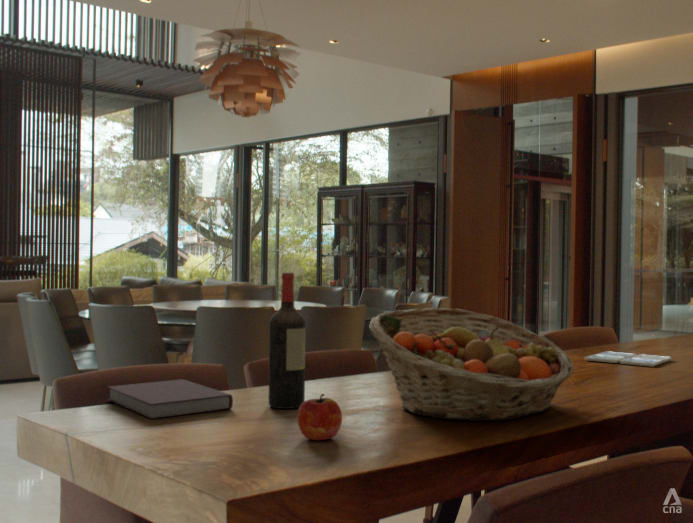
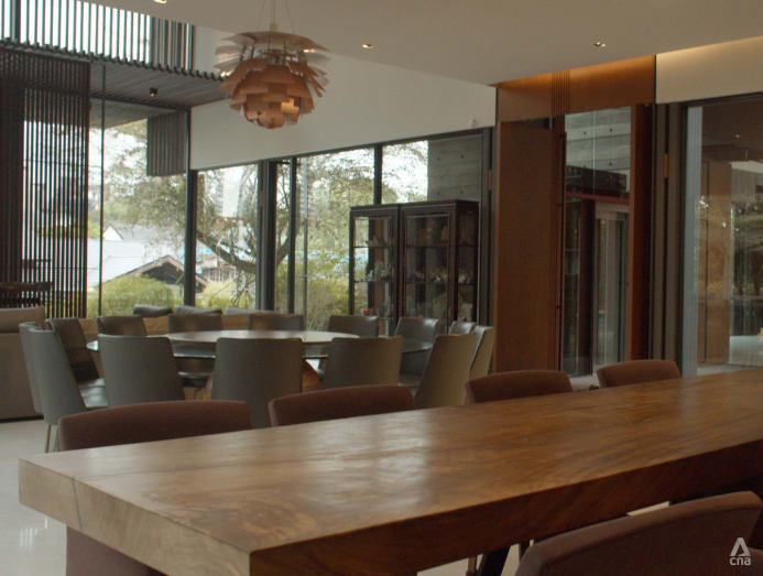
- wine bottle [268,272,306,410]
- apple [296,393,343,441]
- drink coaster [584,350,673,368]
- fruit basket [368,307,575,422]
- notebook [106,378,234,420]
